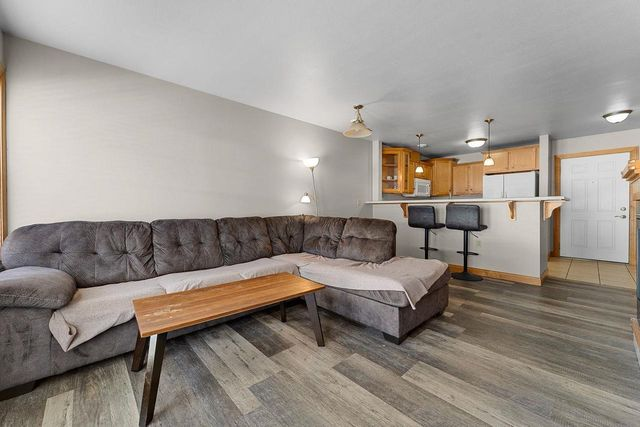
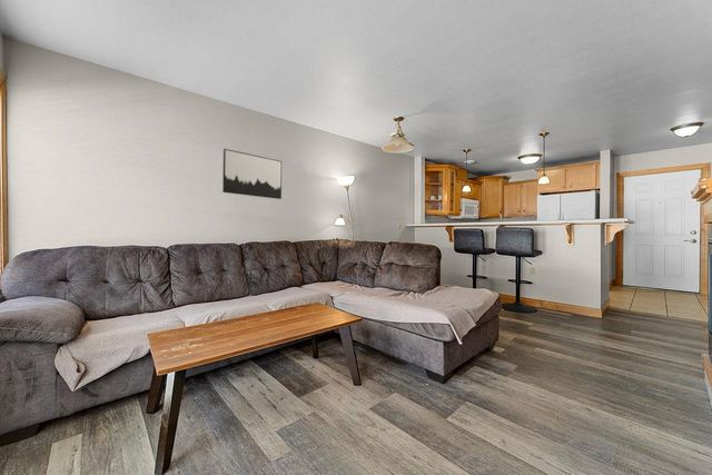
+ wall art [221,148,283,200]
